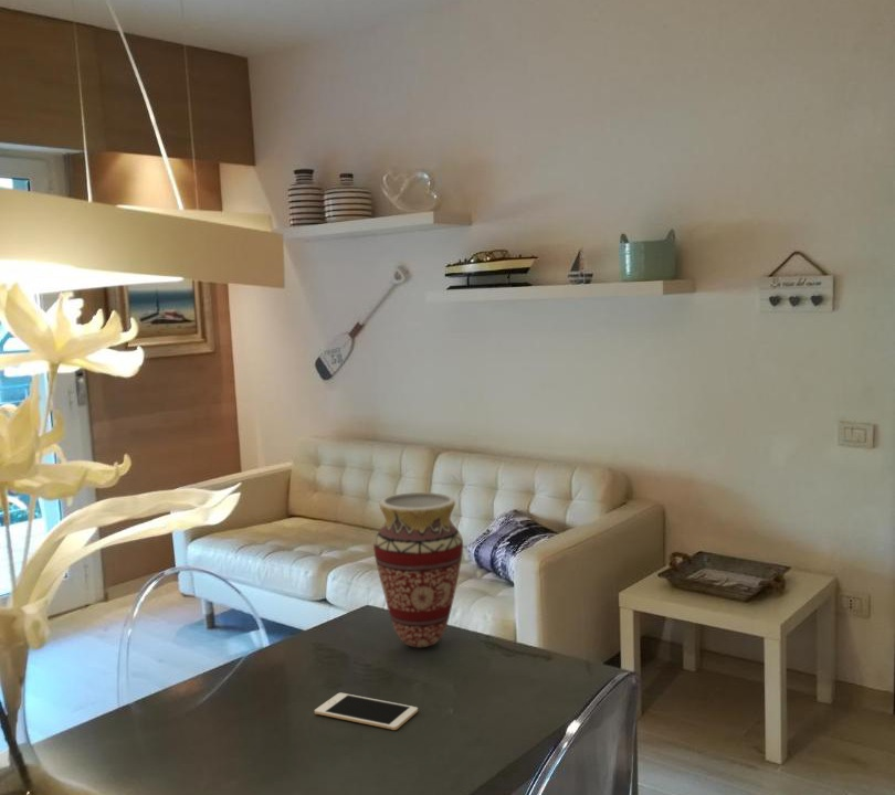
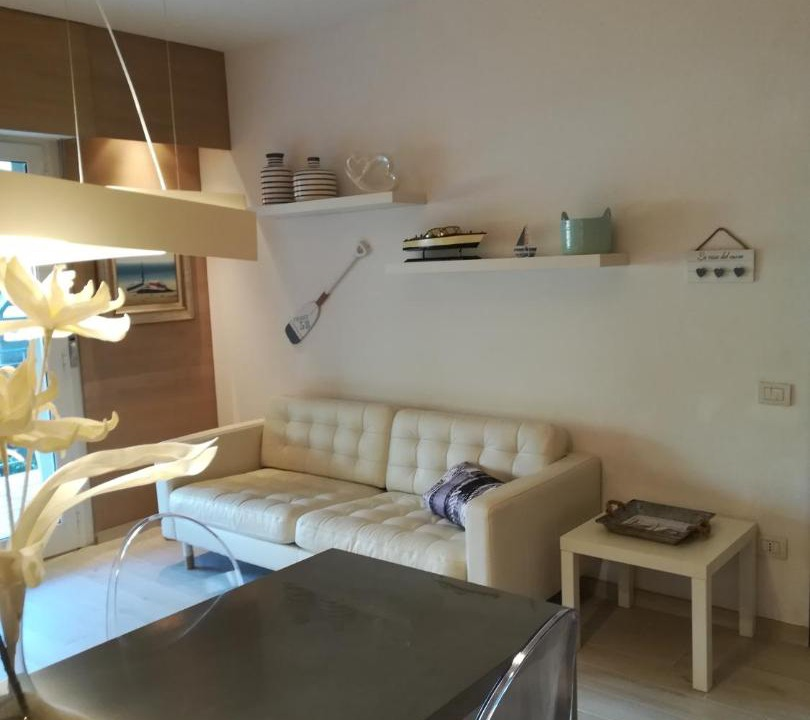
- cell phone [314,692,419,731]
- vase [372,491,464,648]
